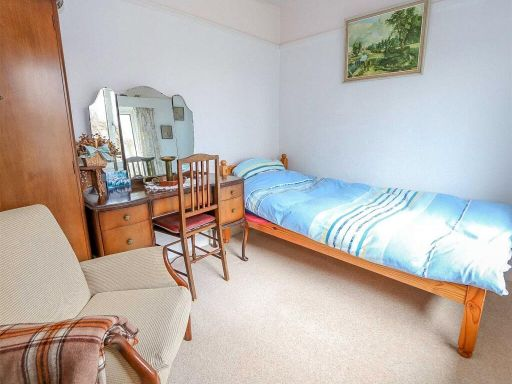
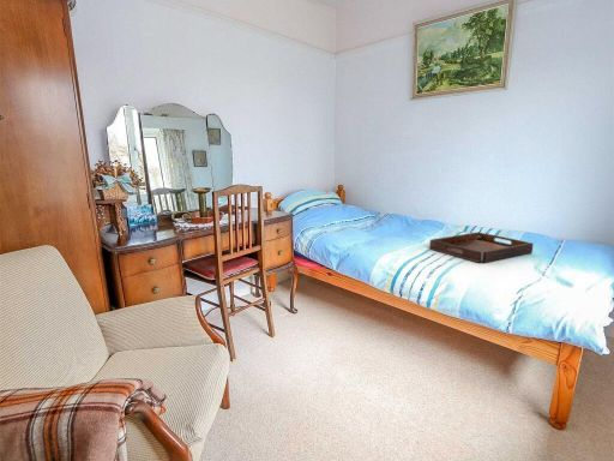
+ serving tray [428,230,535,264]
